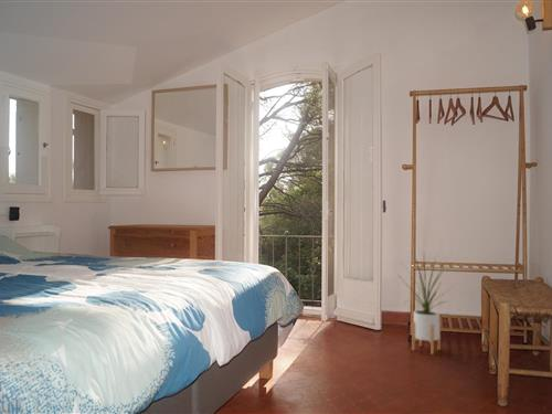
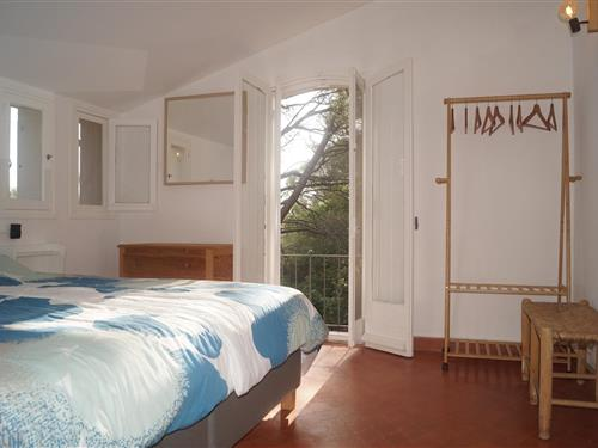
- house plant [396,251,455,355]
